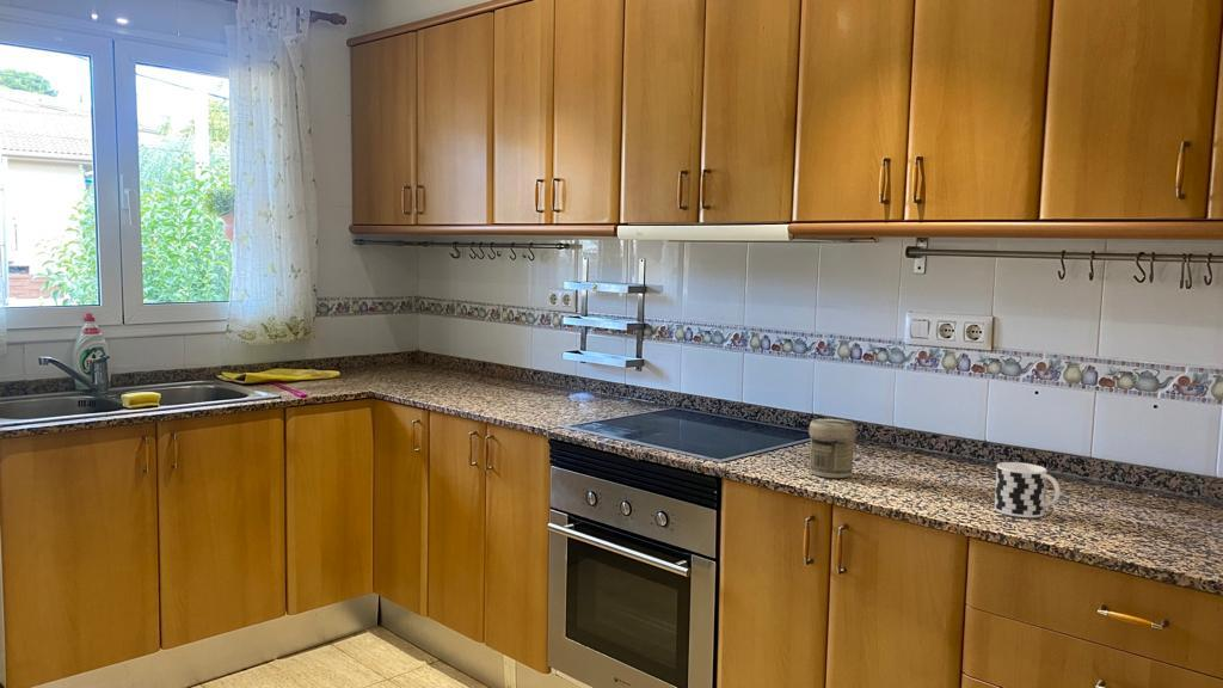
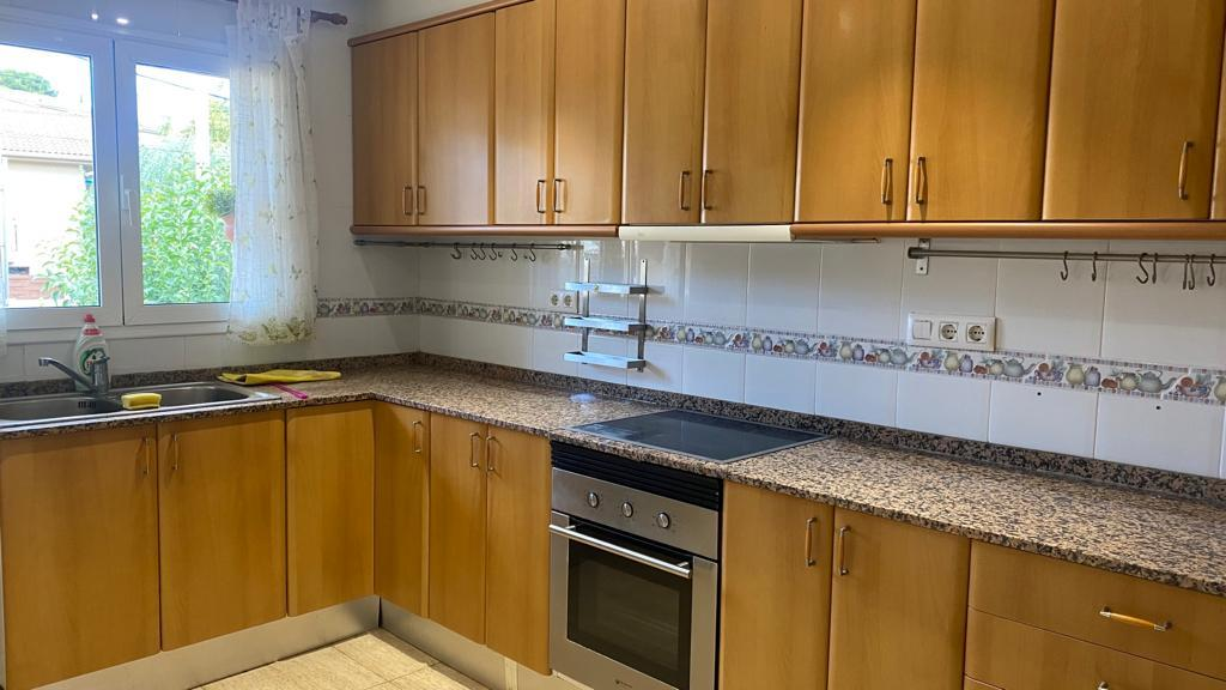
- jar [807,418,858,479]
- cup [994,461,1061,518]
